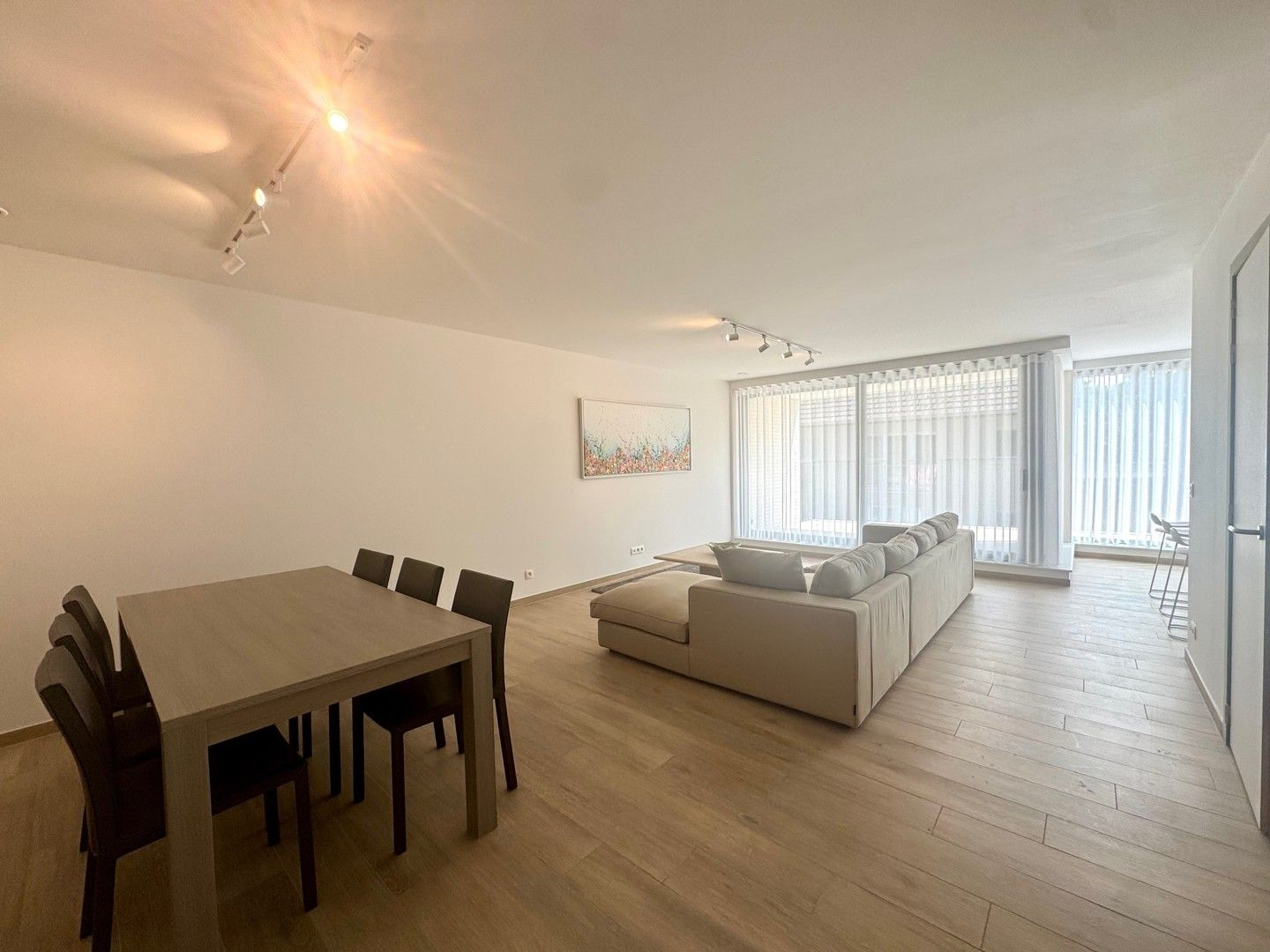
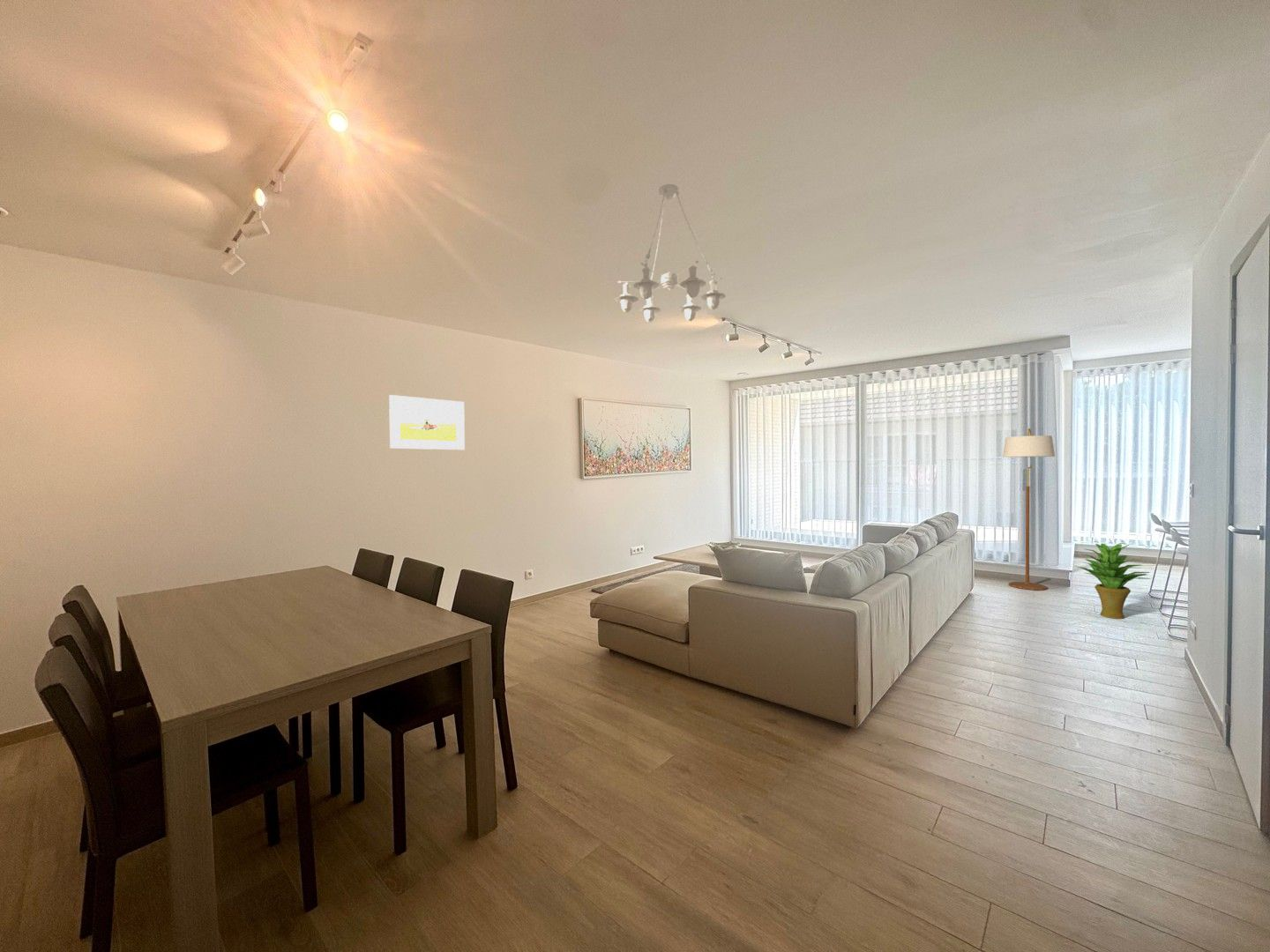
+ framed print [388,394,466,450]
+ chandelier [614,183,727,324]
+ potted plant [1073,543,1151,620]
+ floor lamp [1002,428,1056,591]
